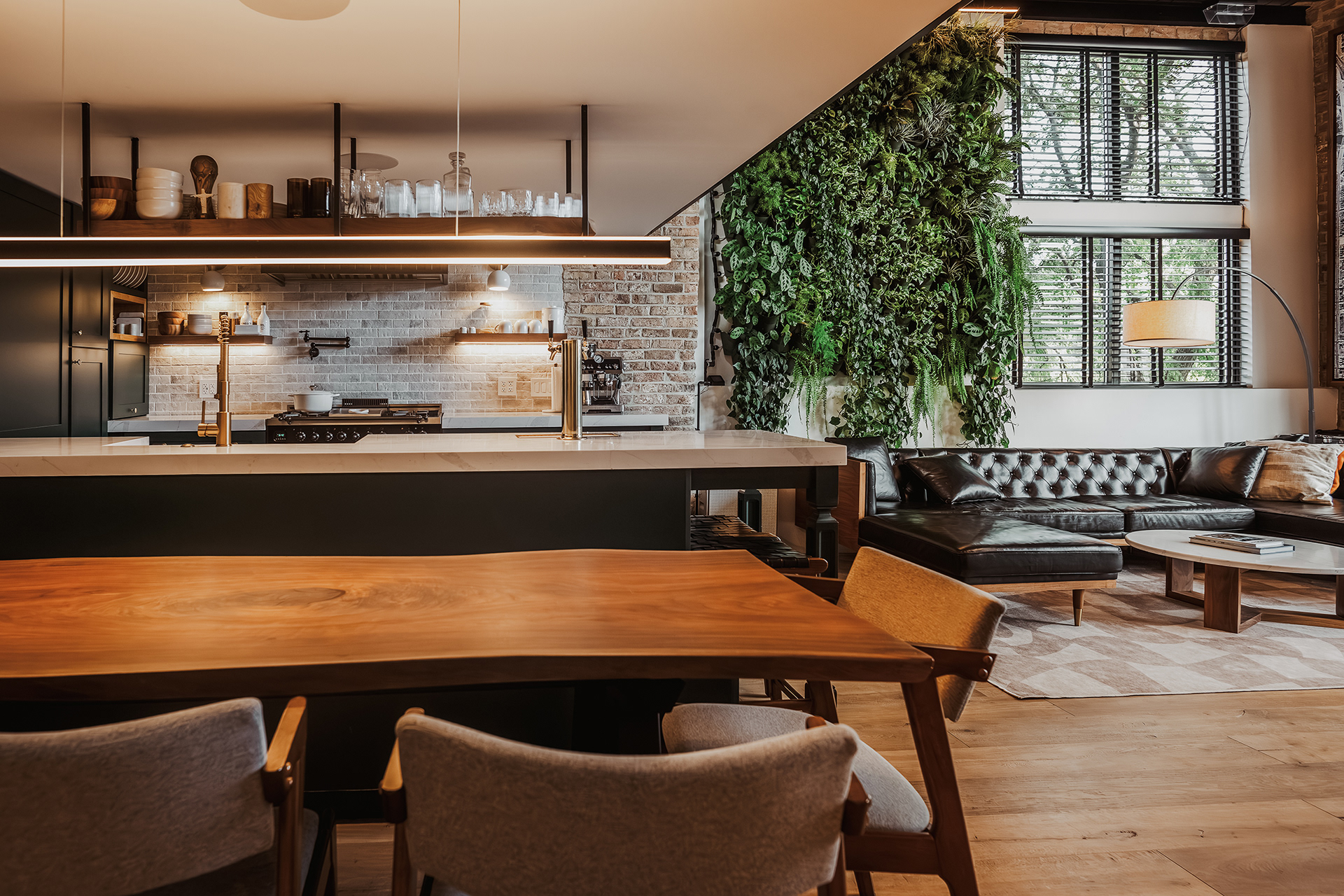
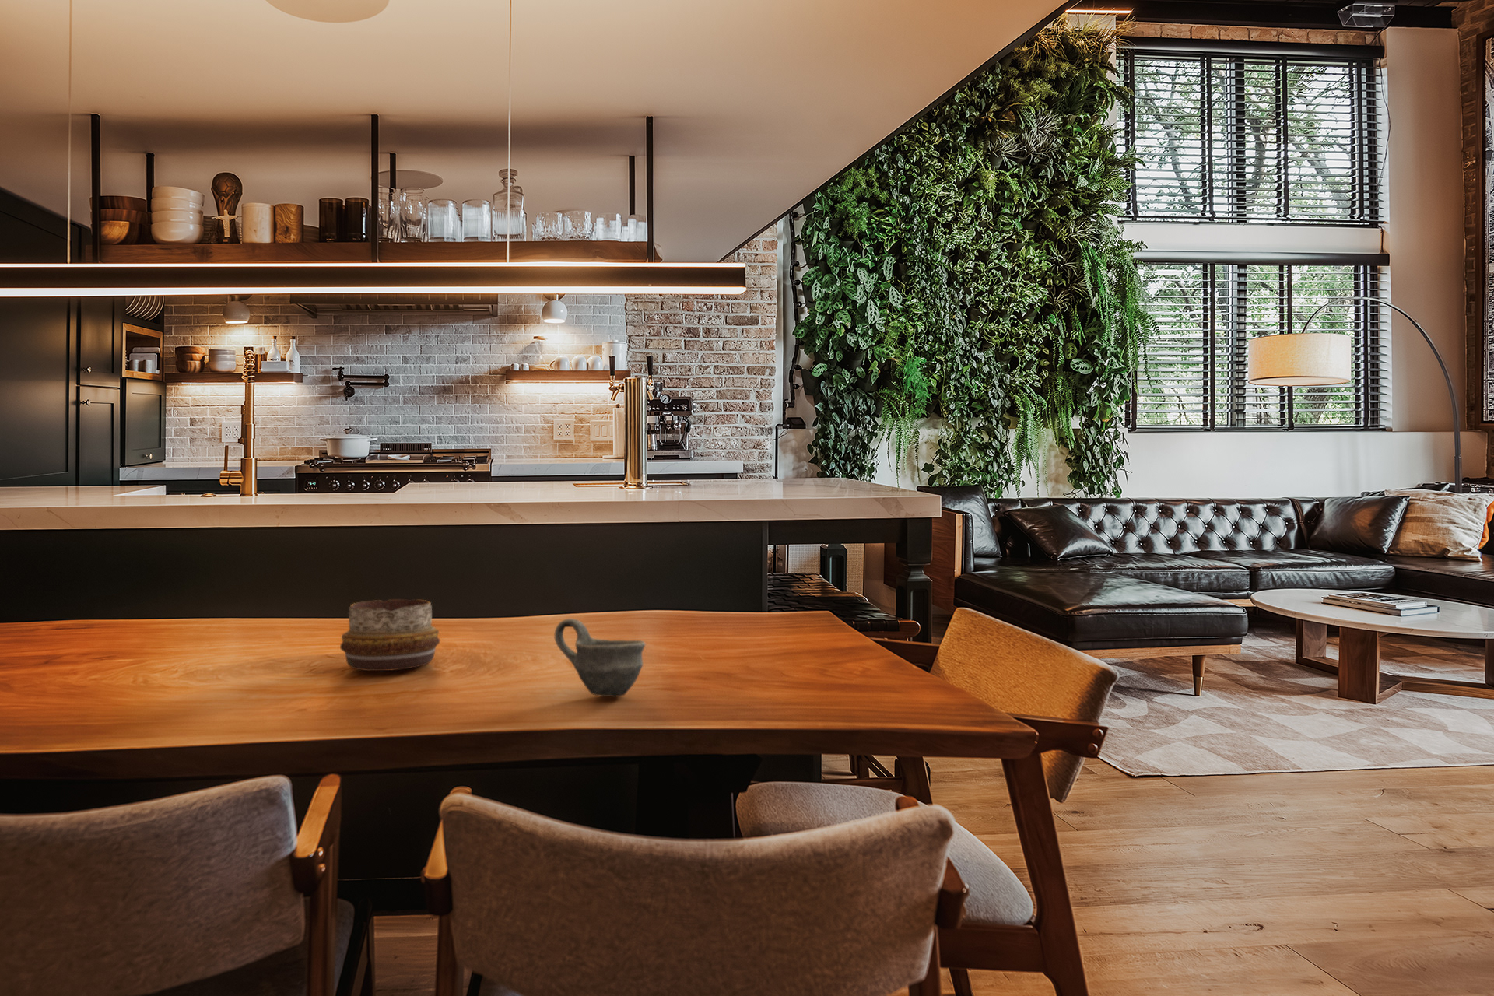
+ cup [554,618,647,698]
+ decorative bowl [339,598,440,671]
